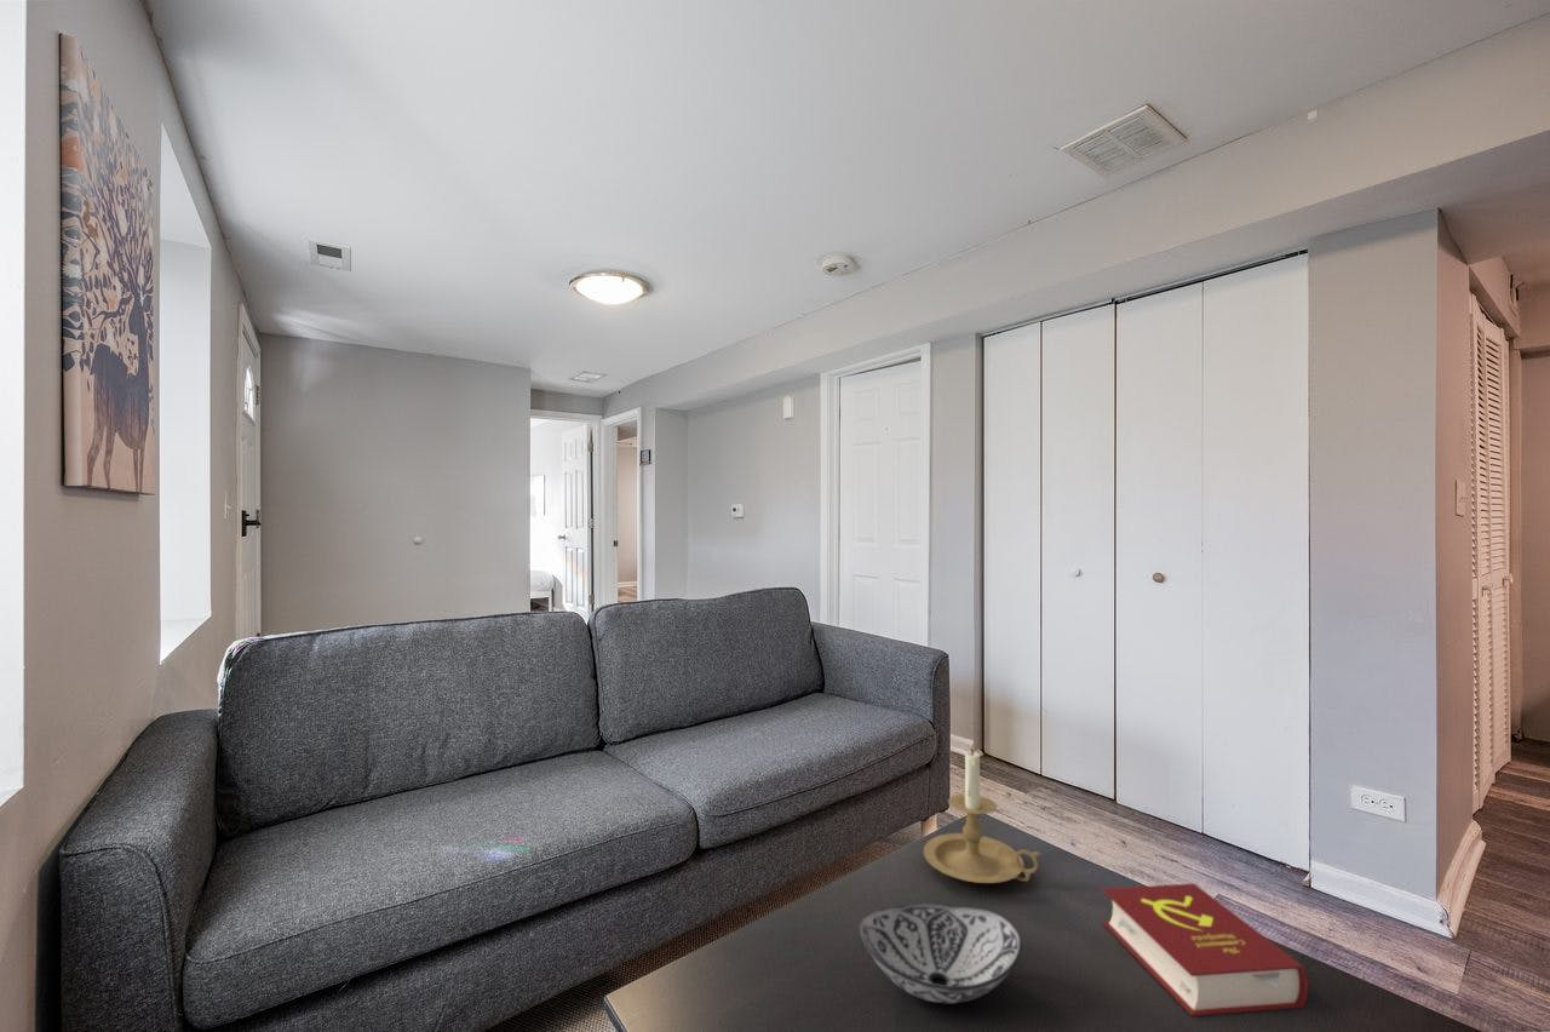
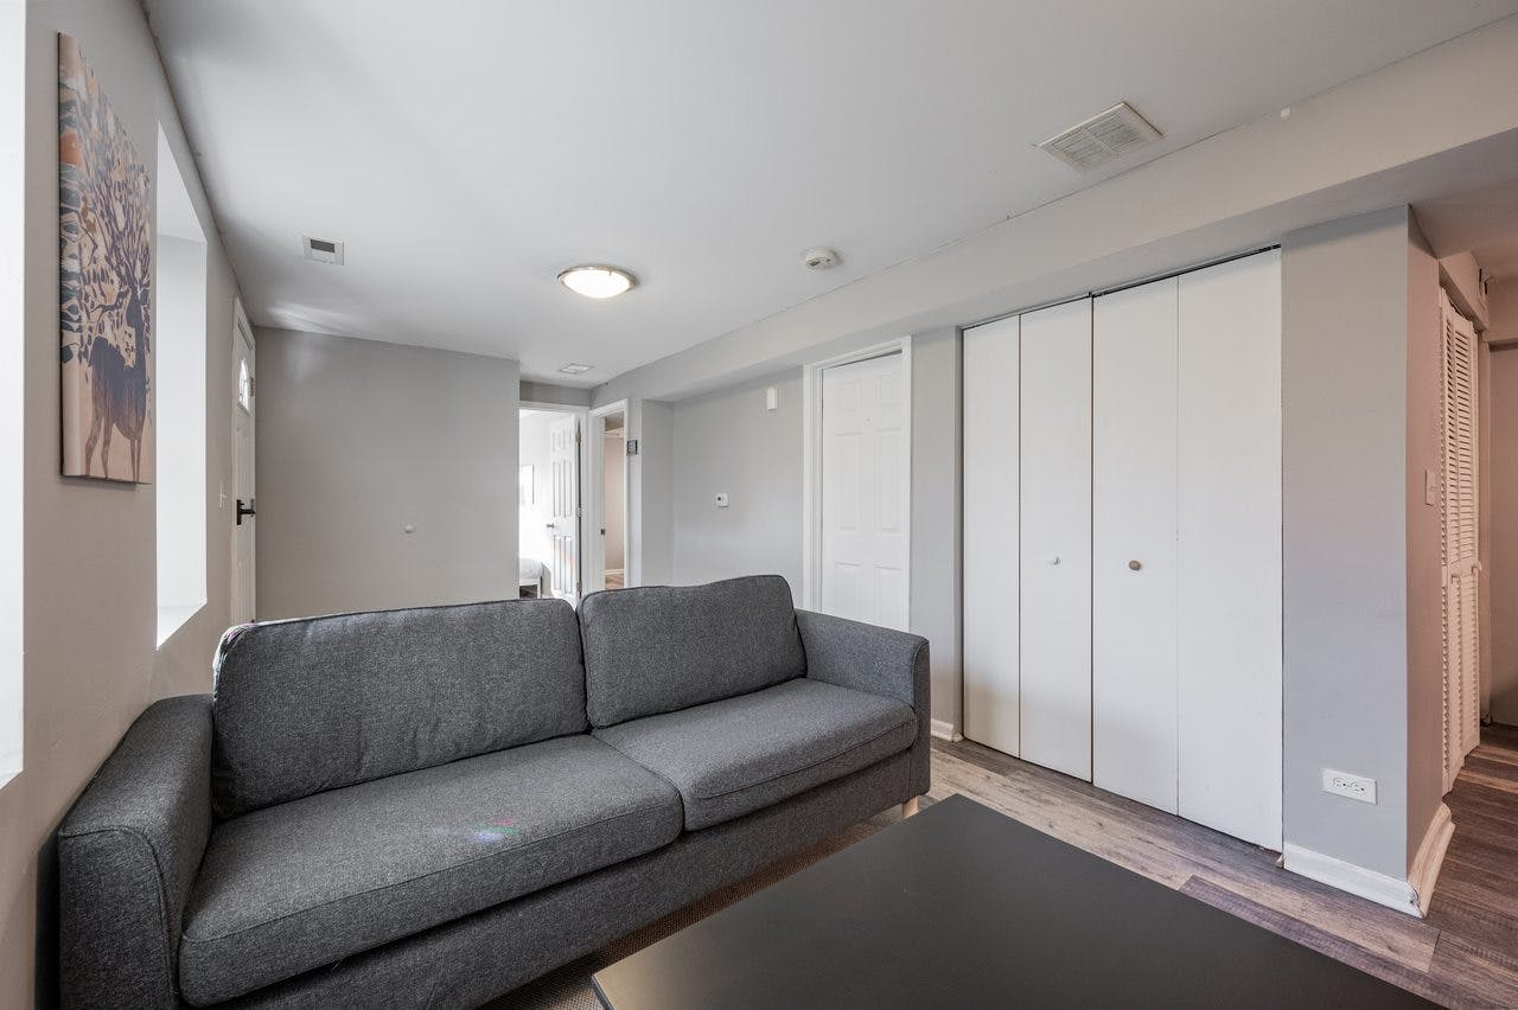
- decorative bowl [857,902,1023,1004]
- candle holder [923,747,1041,884]
- book [1101,882,1309,1017]
